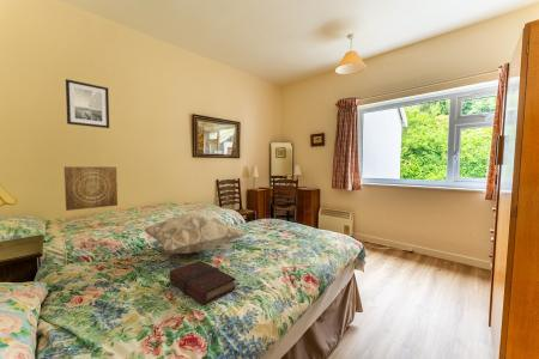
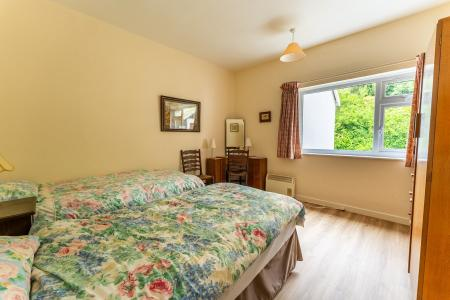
- decorative pillow [143,212,248,255]
- book [169,260,236,306]
- wall art [65,78,110,129]
- wall art [63,165,119,212]
